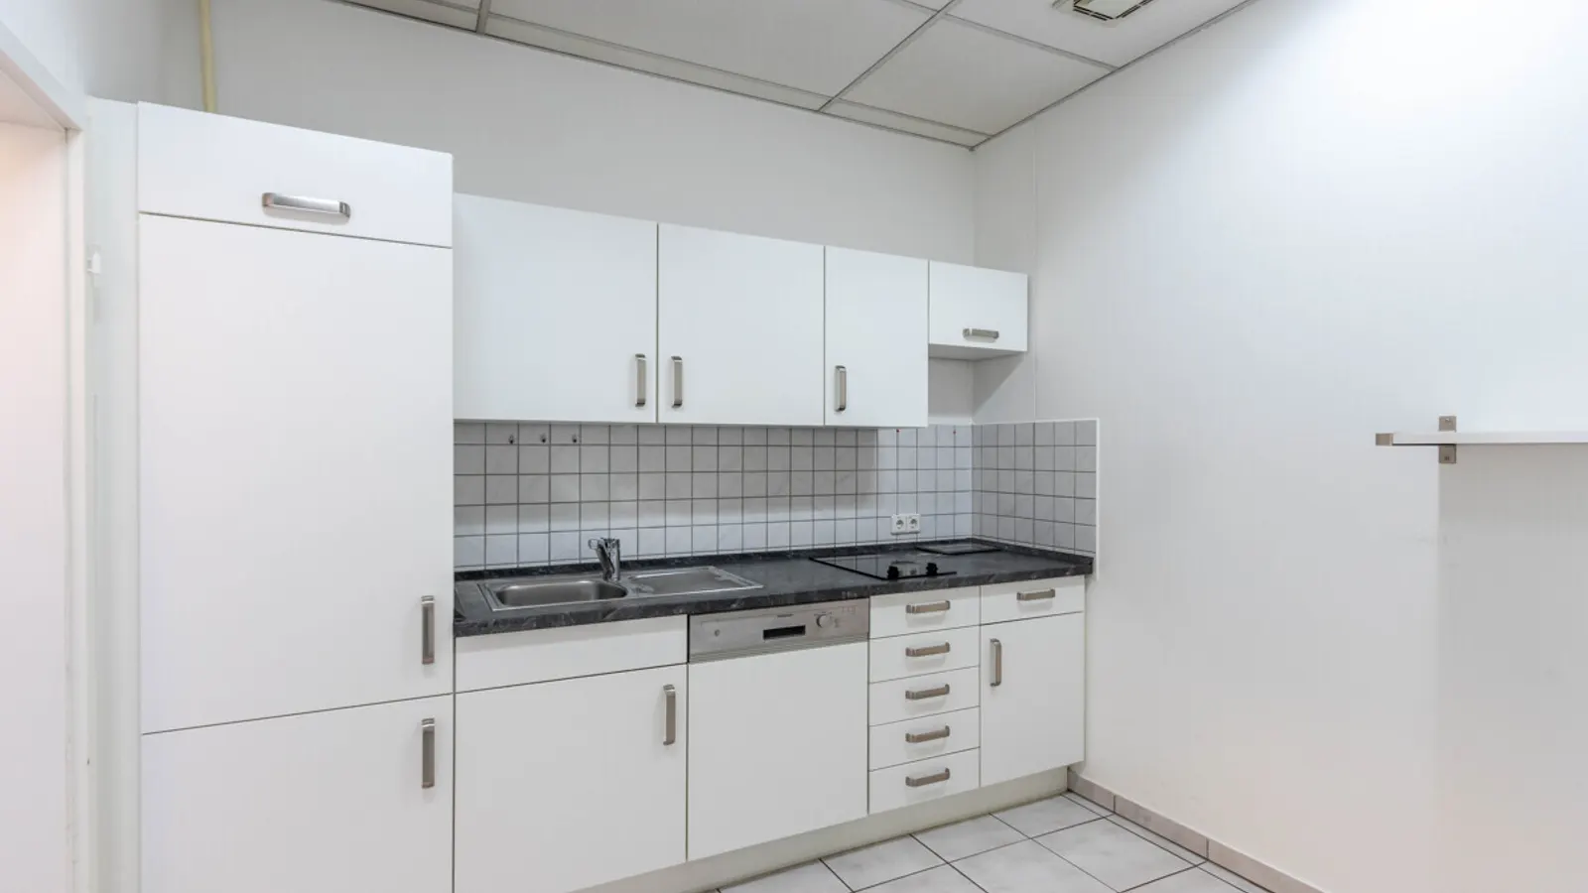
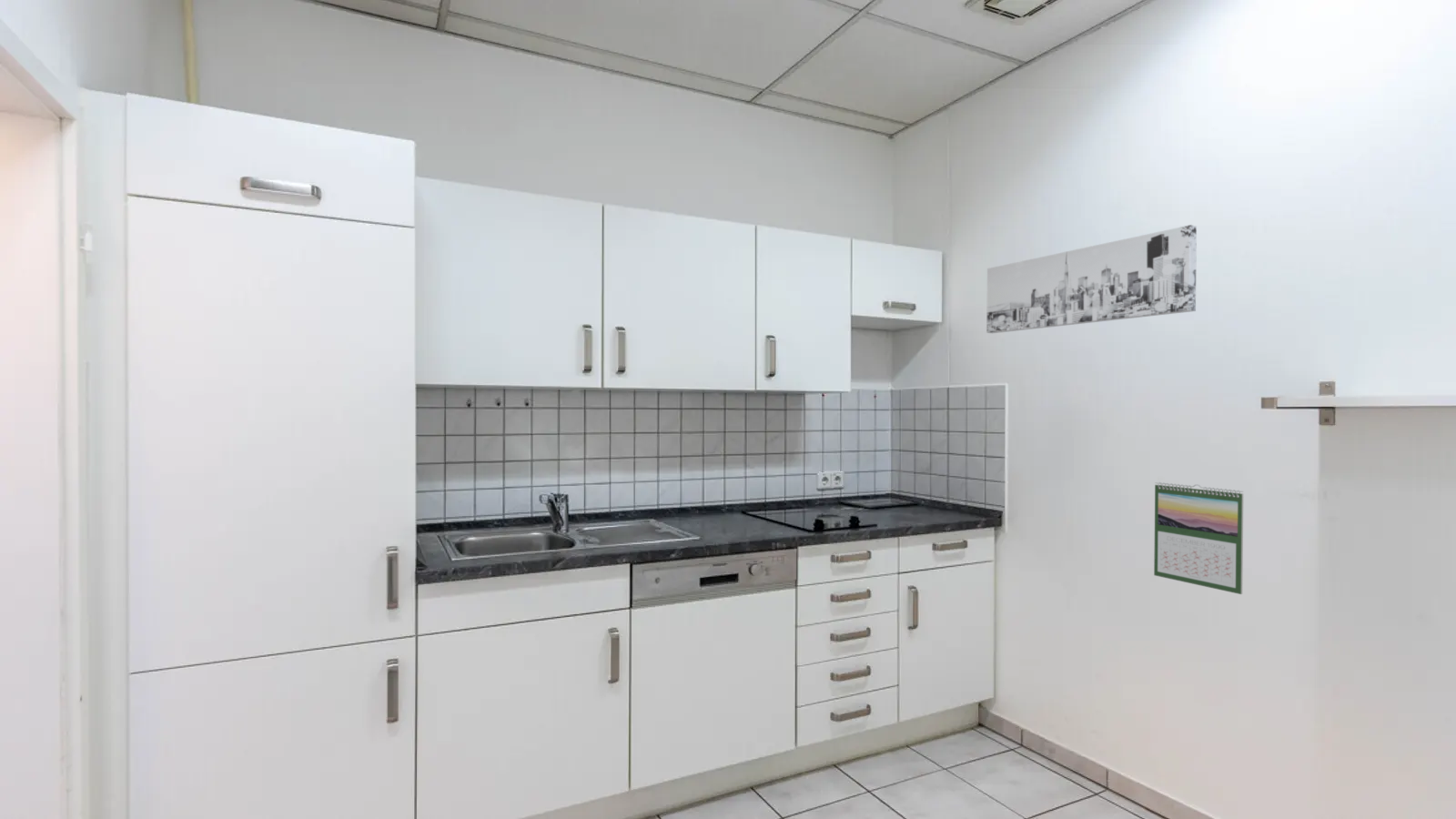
+ calendar [1153,481,1244,595]
+ wall art [986,224,1198,334]
